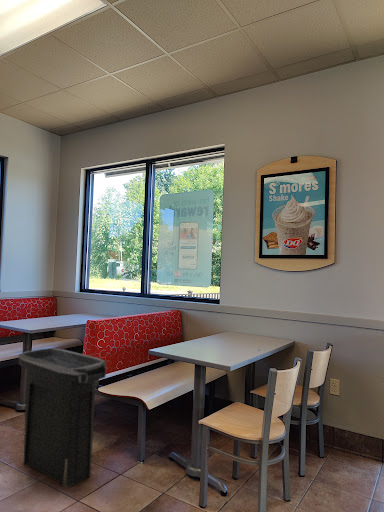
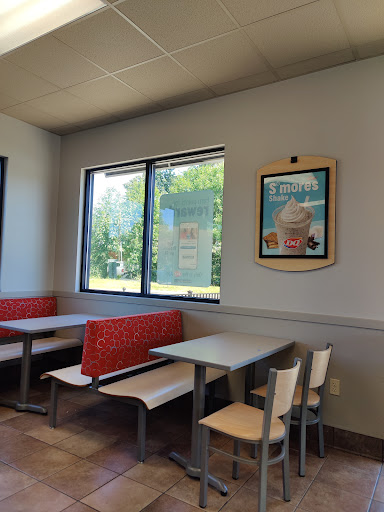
- trash can [17,347,107,488]
